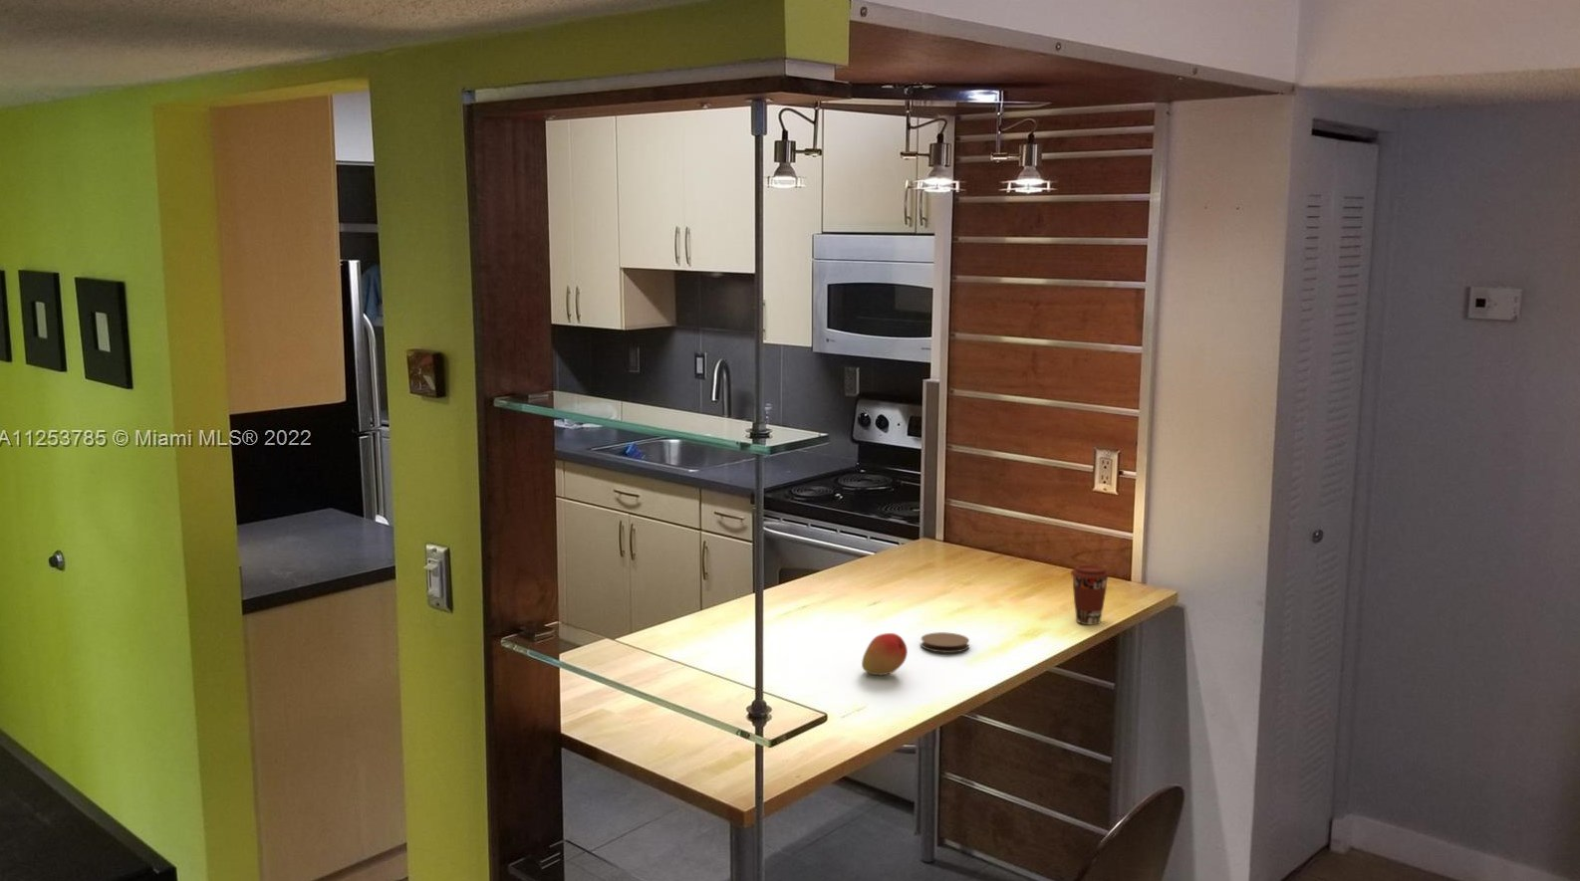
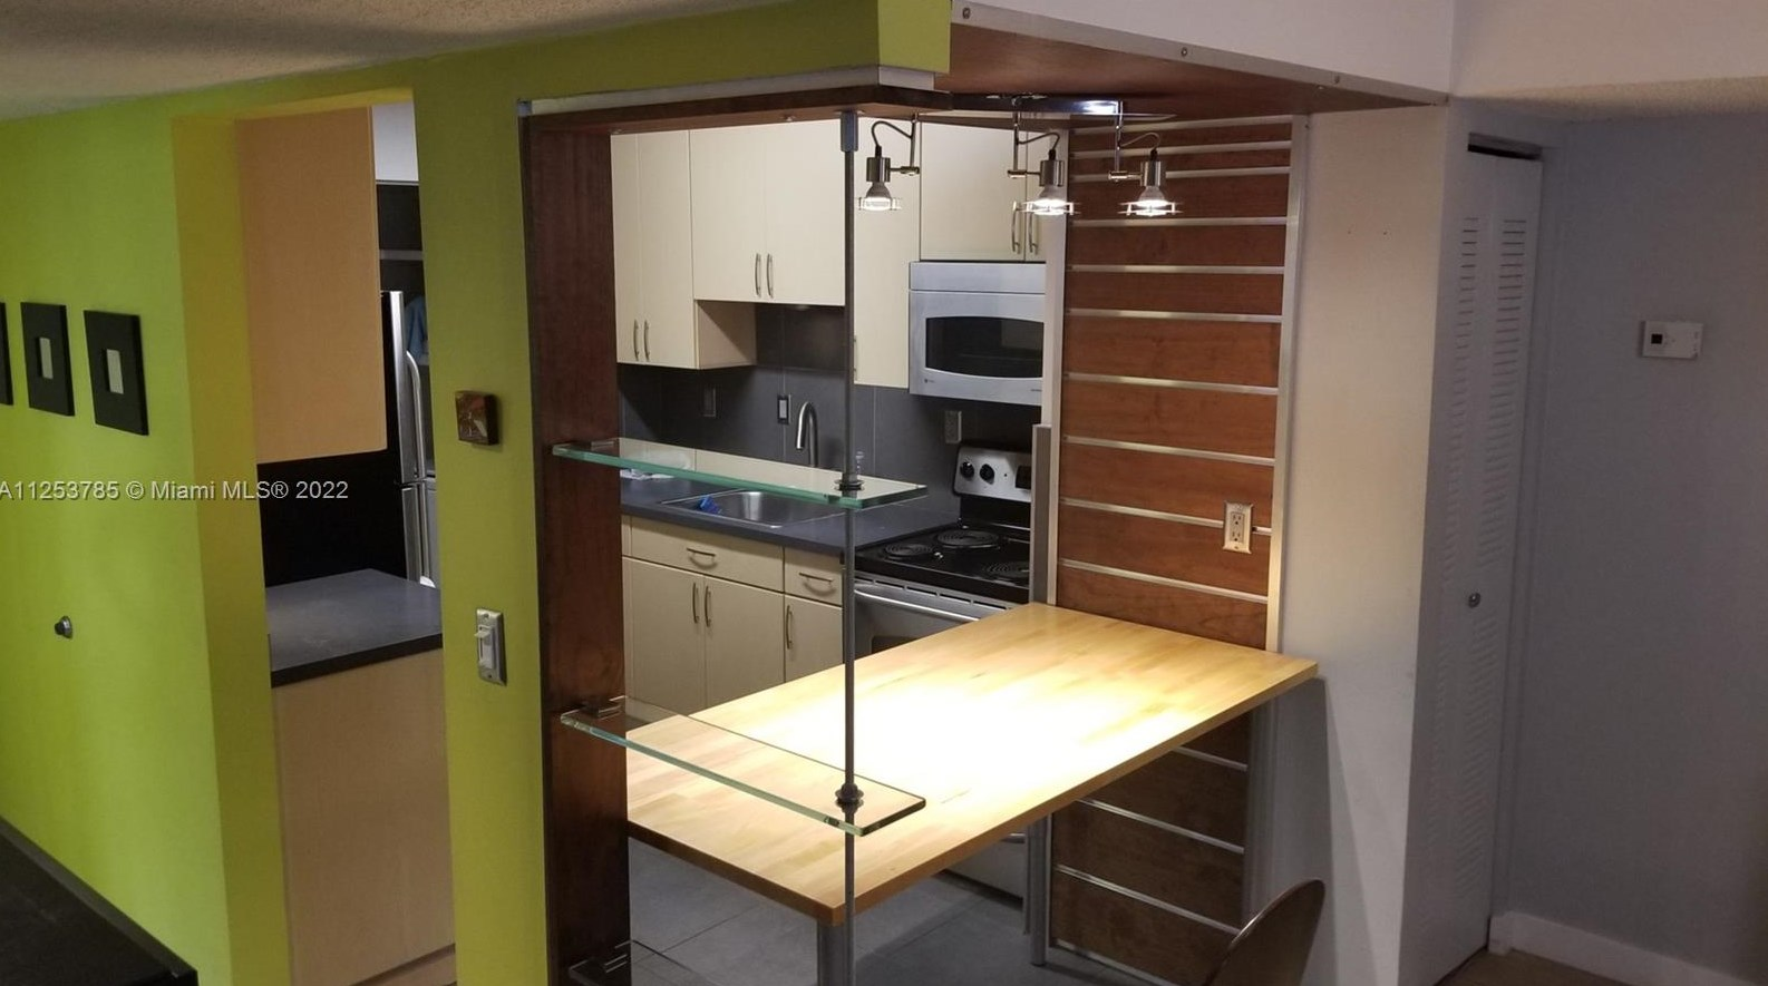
- coffee cup [1070,564,1111,625]
- fruit [861,633,908,676]
- coaster [919,631,970,654]
